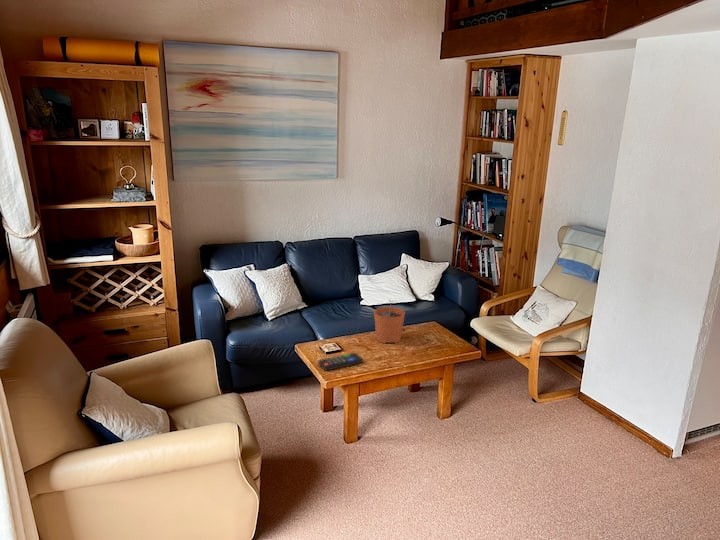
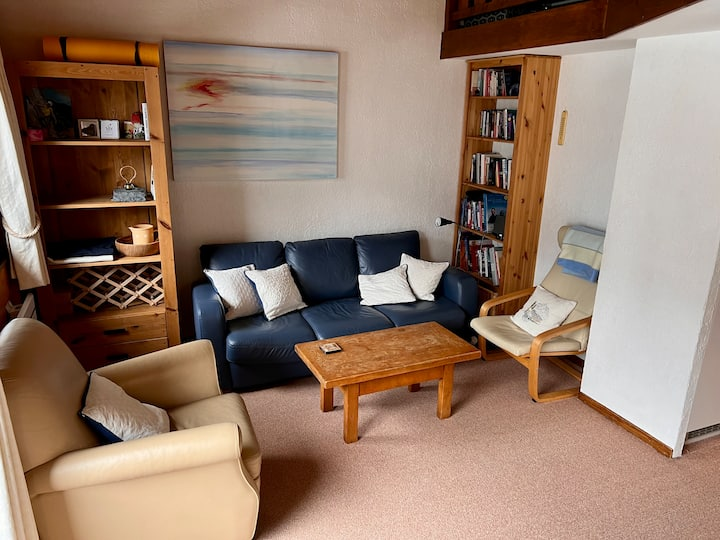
- remote control [318,352,363,372]
- plant pot [373,299,406,344]
